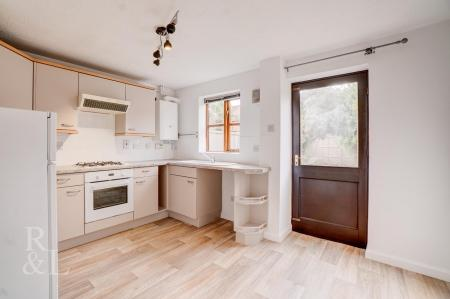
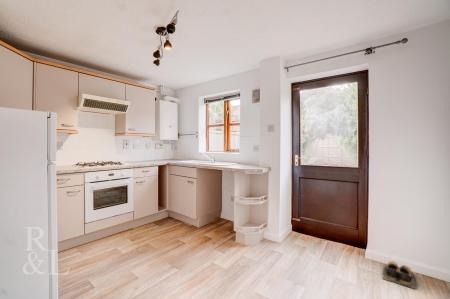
+ shoes [381,260,417,290]
